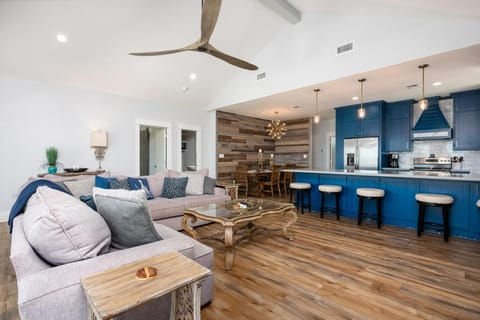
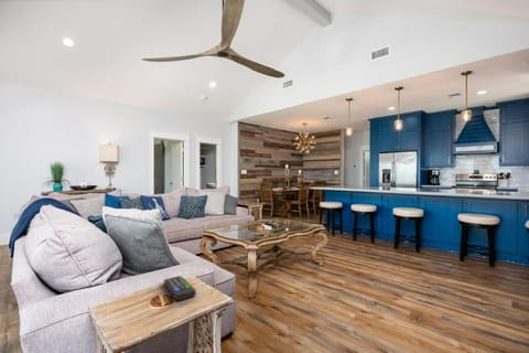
+ remote control [163,275,197,301]
